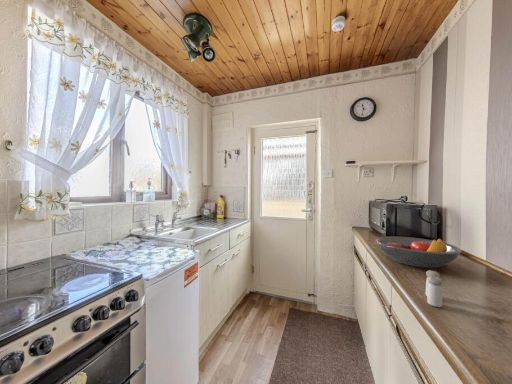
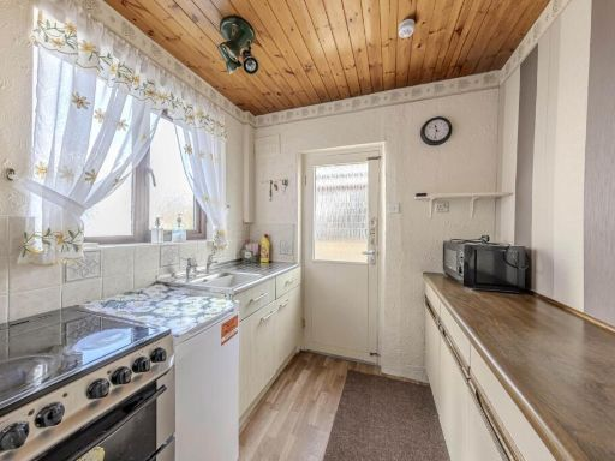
- fruit bowl [375,235,463,269]
- salt and pepper shaker [425,269,443,308]
